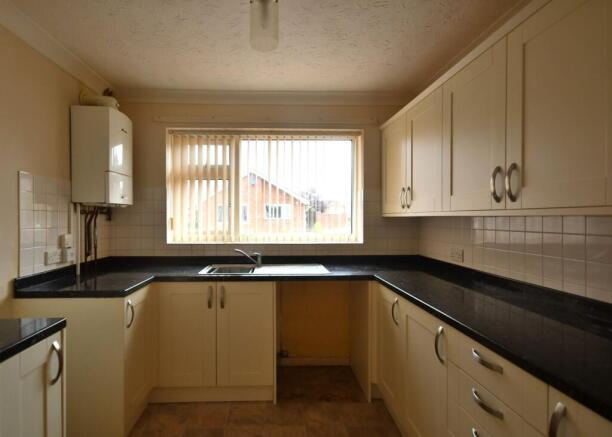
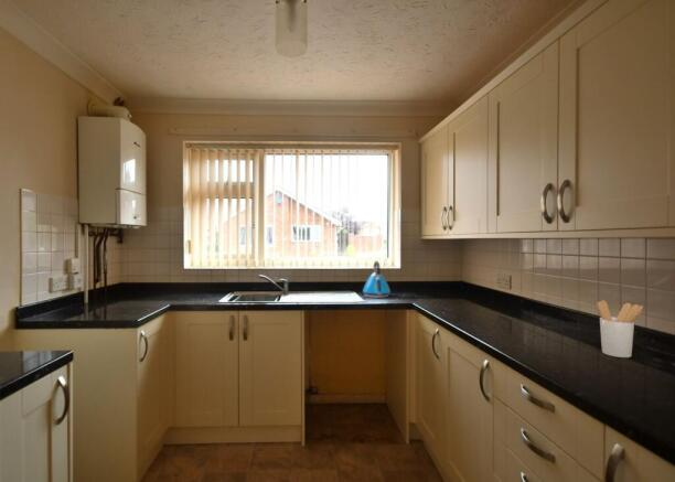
+ utensil holder [597,300,644,358]
+ kettle [362,260,392,299]
